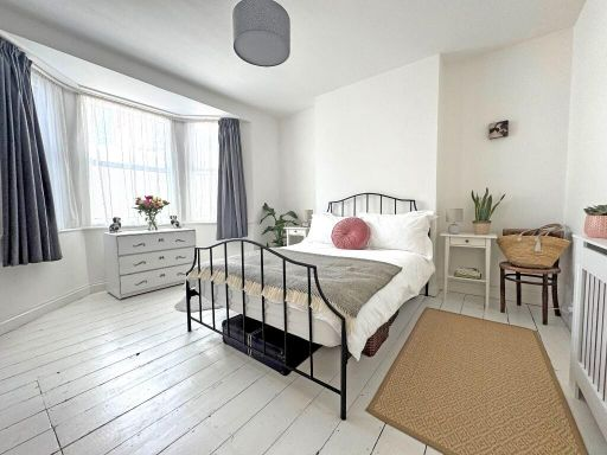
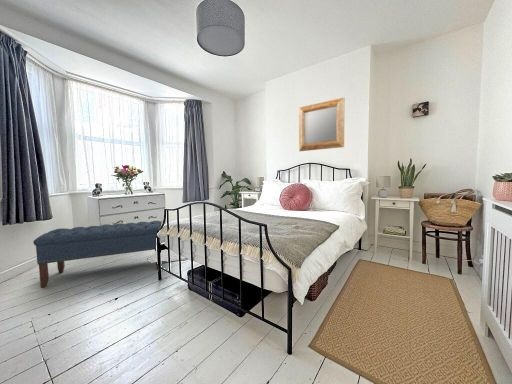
+ mirror [298,96,346,152]
+ bench [32,220,162,289]
